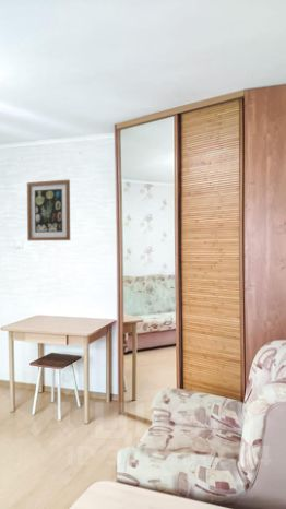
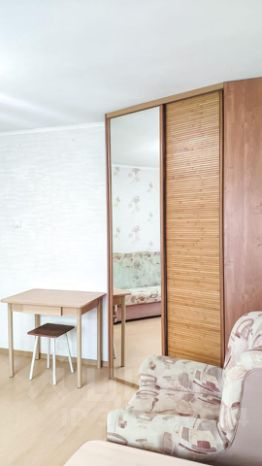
- wall art [26,178,71,241]
